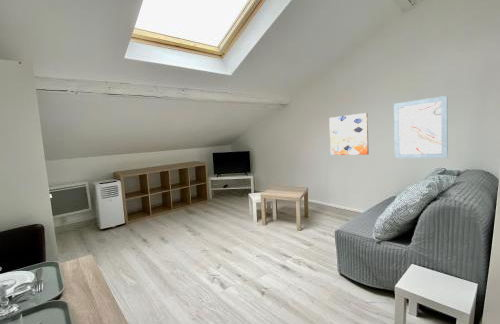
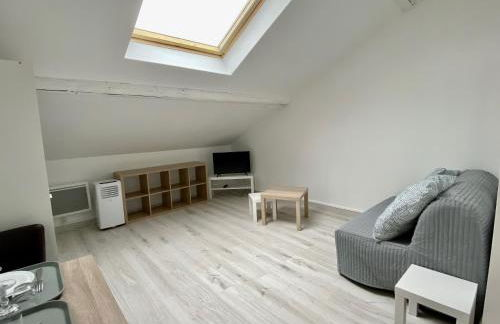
- wall art [328,112,370,156]
- wall art [393,95,449,159]
